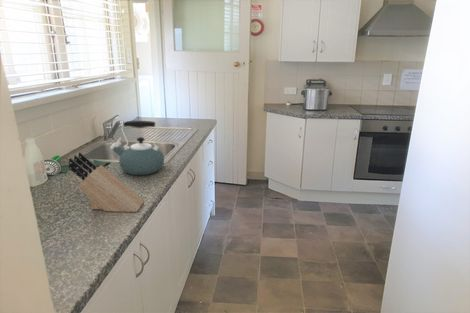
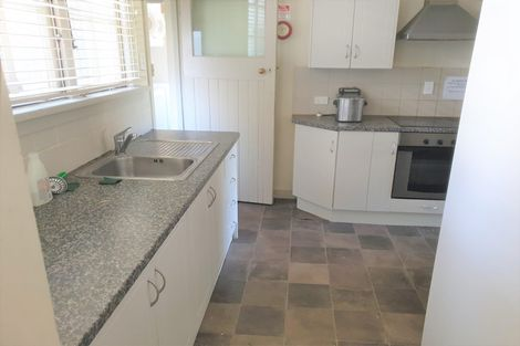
- kettle [109,120,165,176]
- knife block [68,151,145,213]
